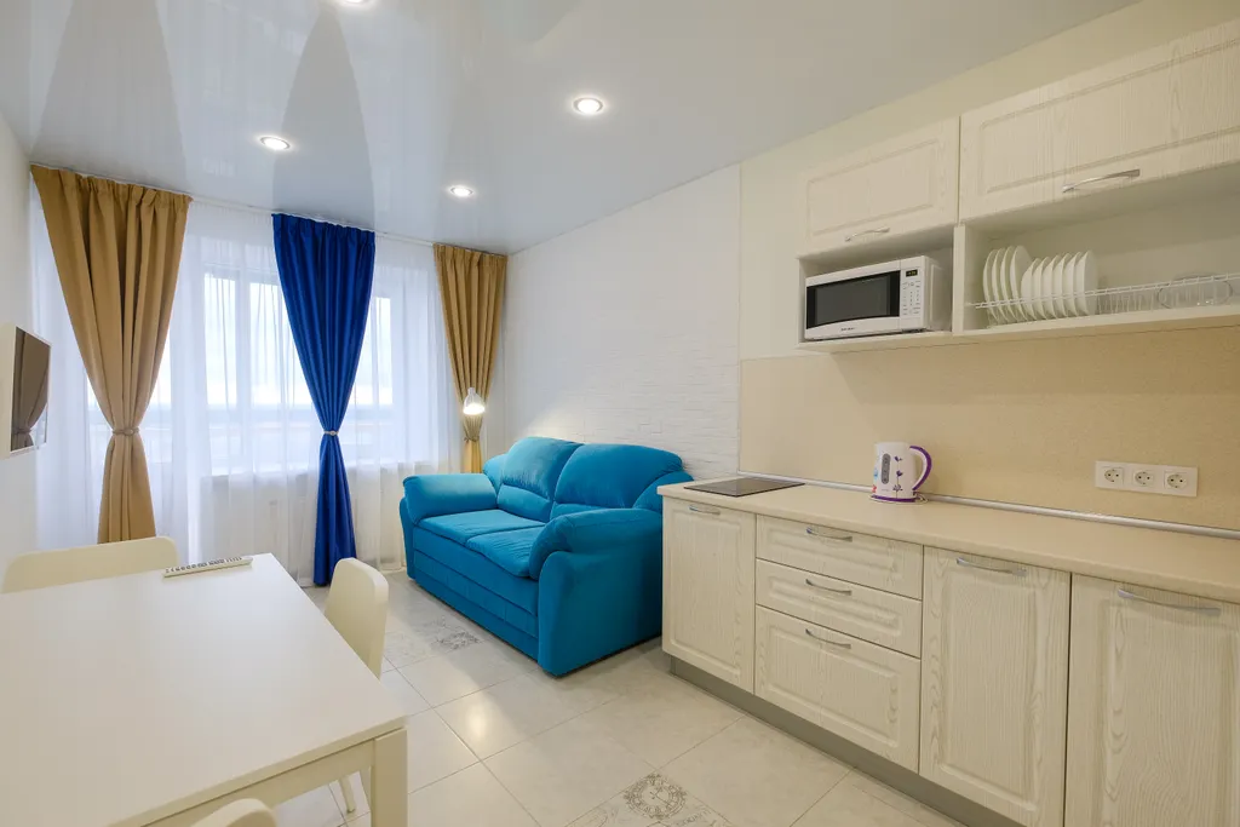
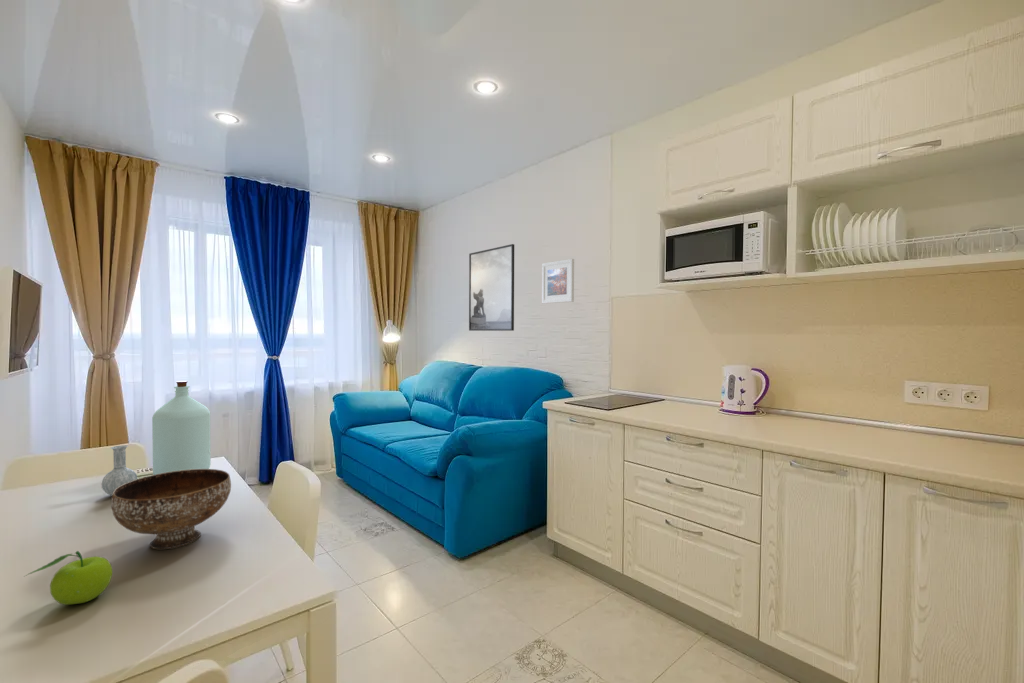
+ bowl [110,468,232,550]
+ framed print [541,258,575,305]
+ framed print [468,243,515,332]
+ fruit [24,550,113,606]
+ bottle [101,380,212,497]
